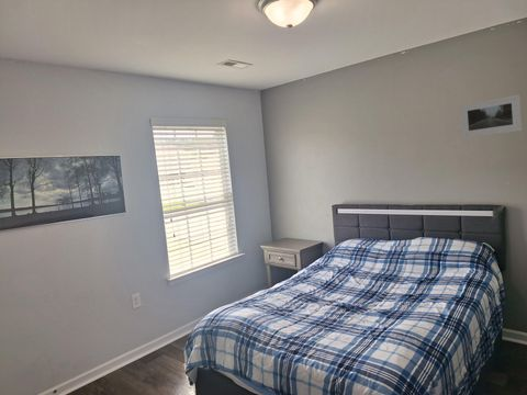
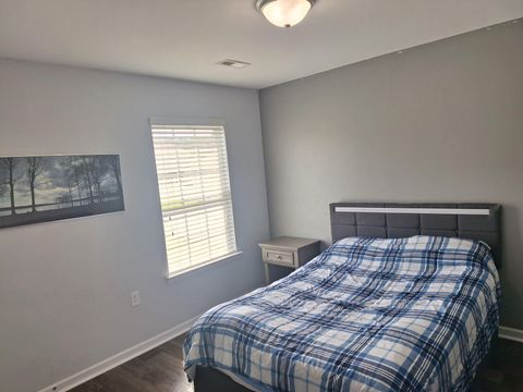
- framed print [459,93,523,139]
